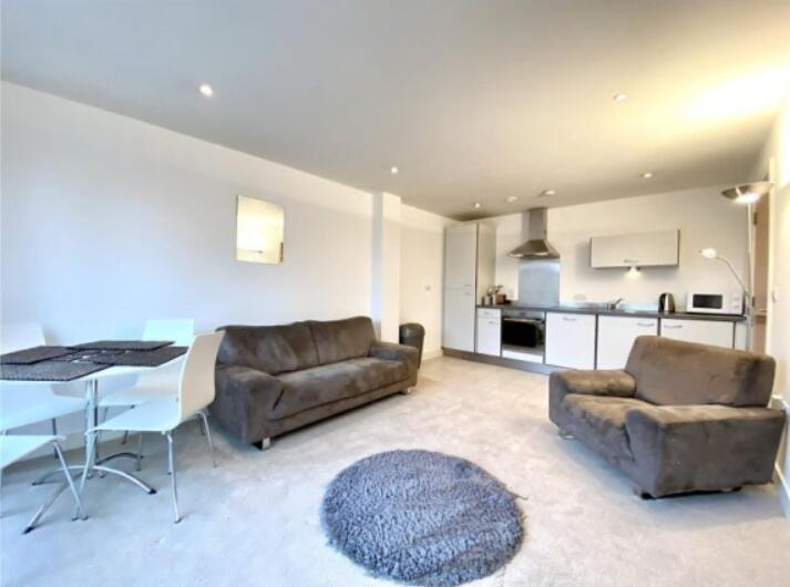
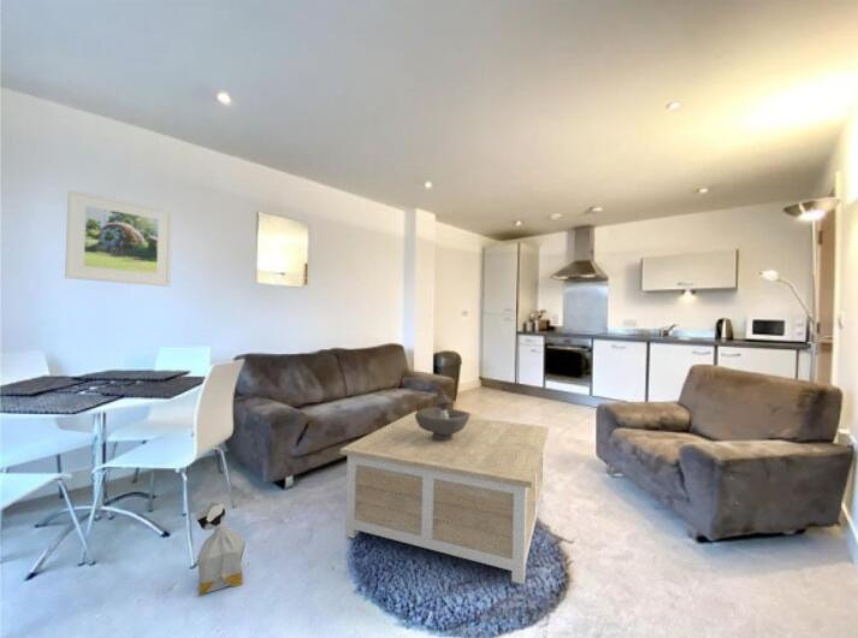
+ coffee table [339,410,550,585]
+ decorative bowl [415,394,472,442]
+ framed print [64,188,174,288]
+ bag [194,501,247,597]
